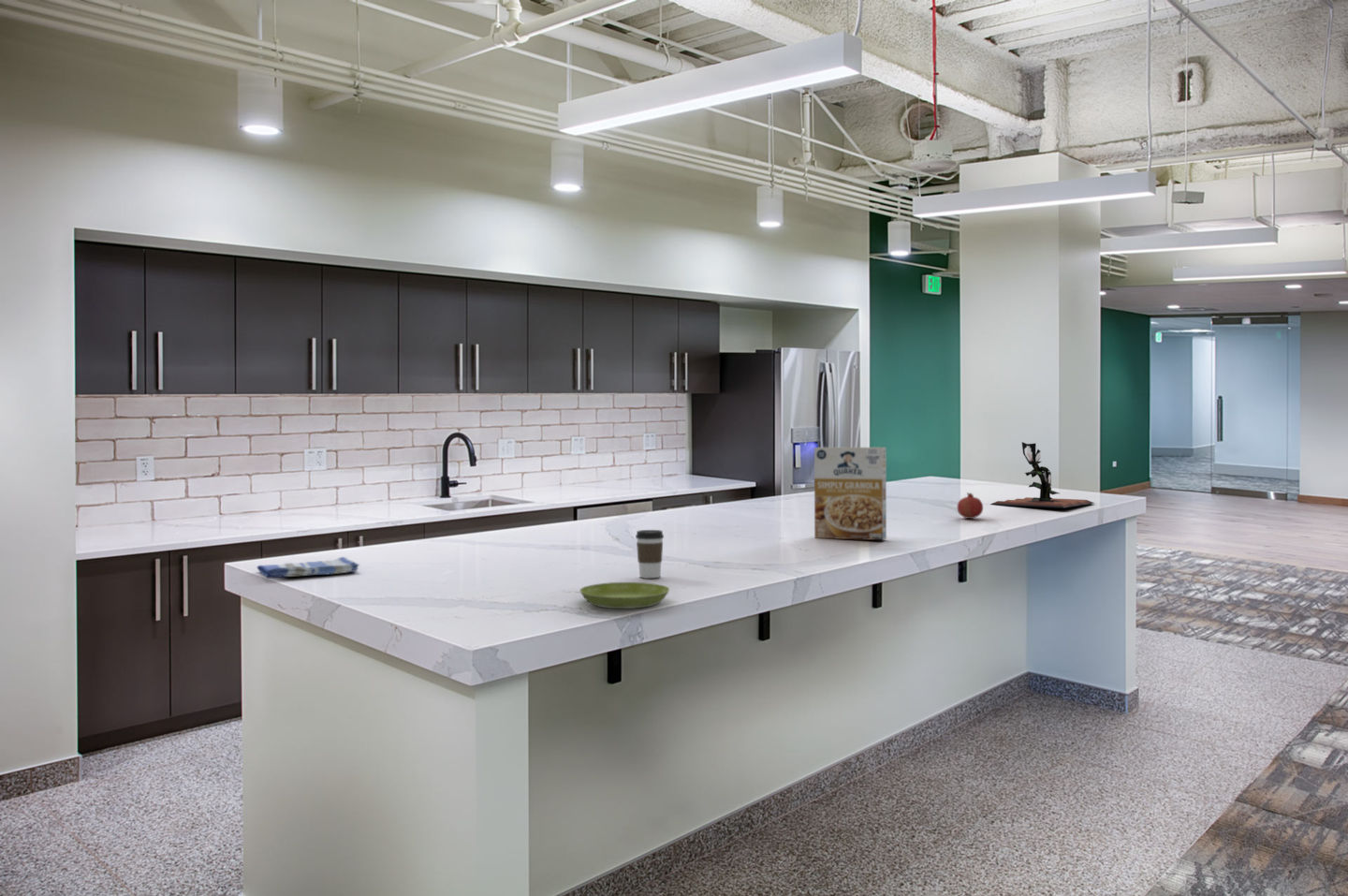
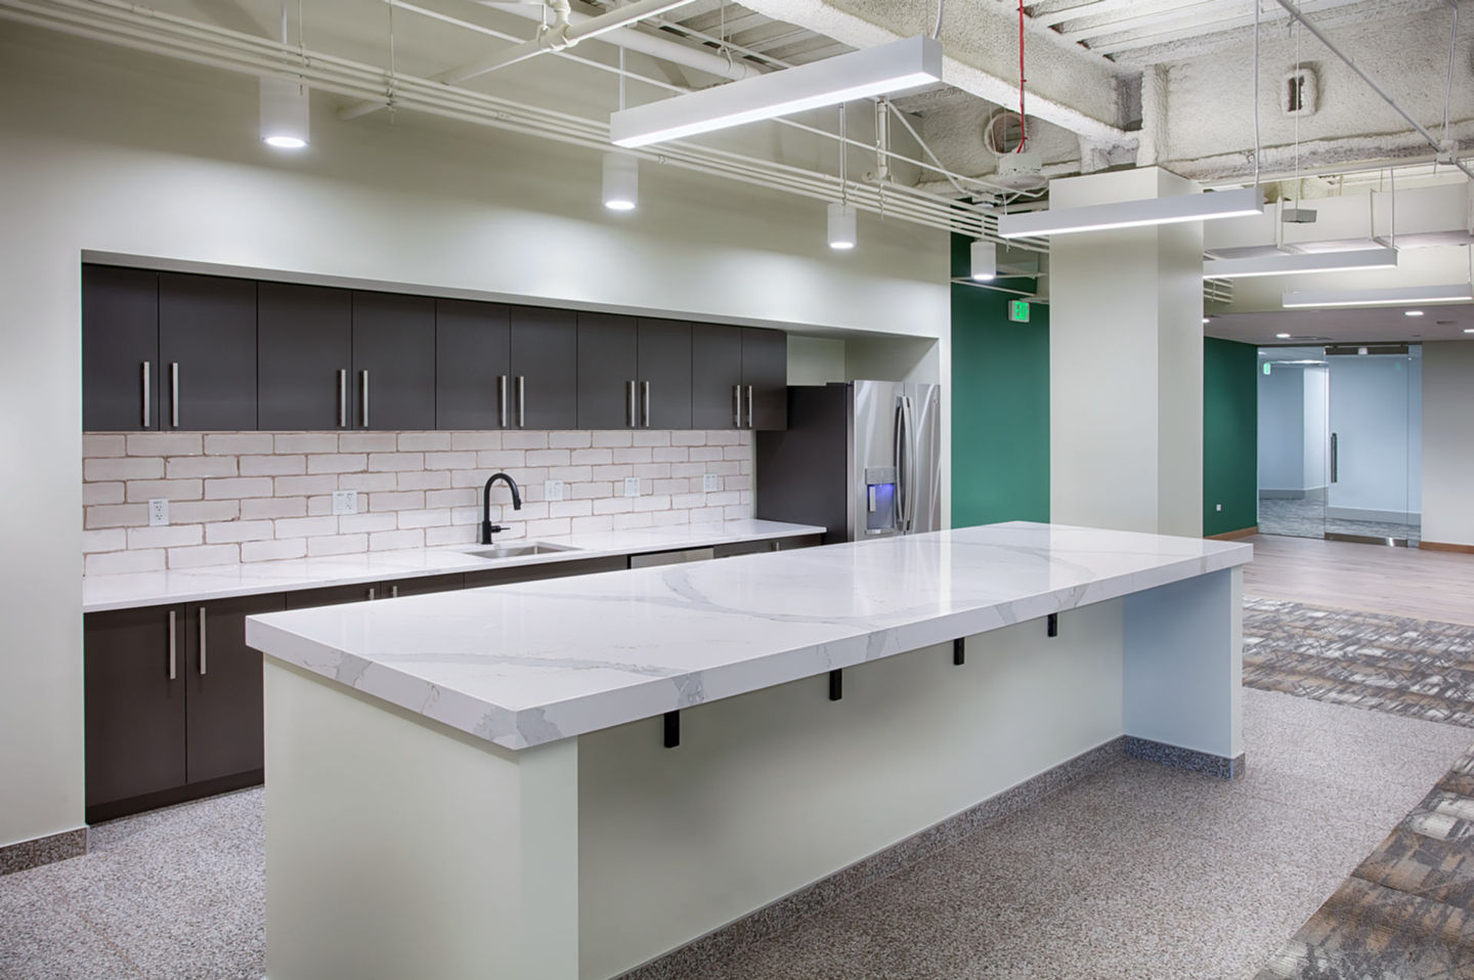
- dish towel [256,556,360,580]
- saucer [579,581,670,610]
- fruit [957,492,984,520]
- coffee cup [635,529,665,579]
- plant [989,441,1095,509]
- cereal box [813,447,887,541]
